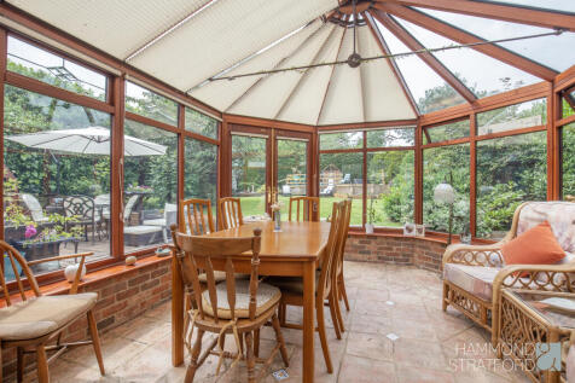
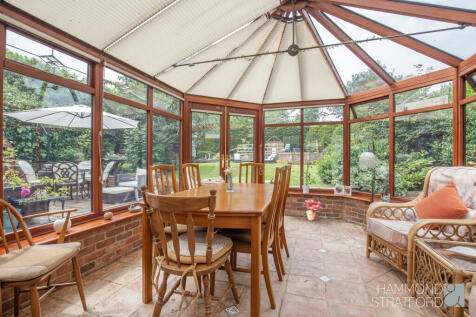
+ potted plant [302,198,323,221]
